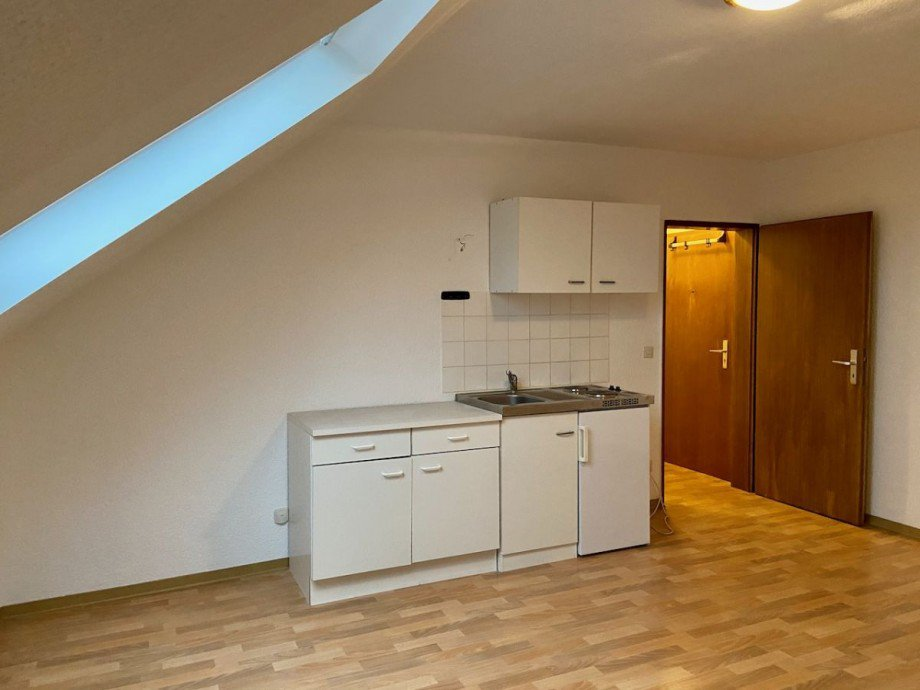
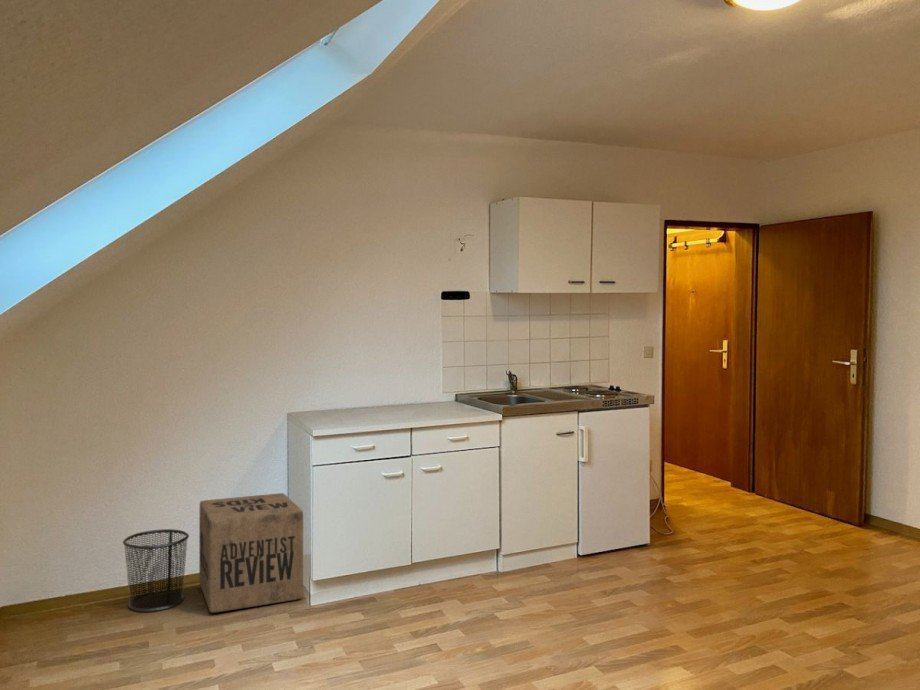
+ cardboard box [198,492,304,614]
+ trash can [122,528,190,613]
